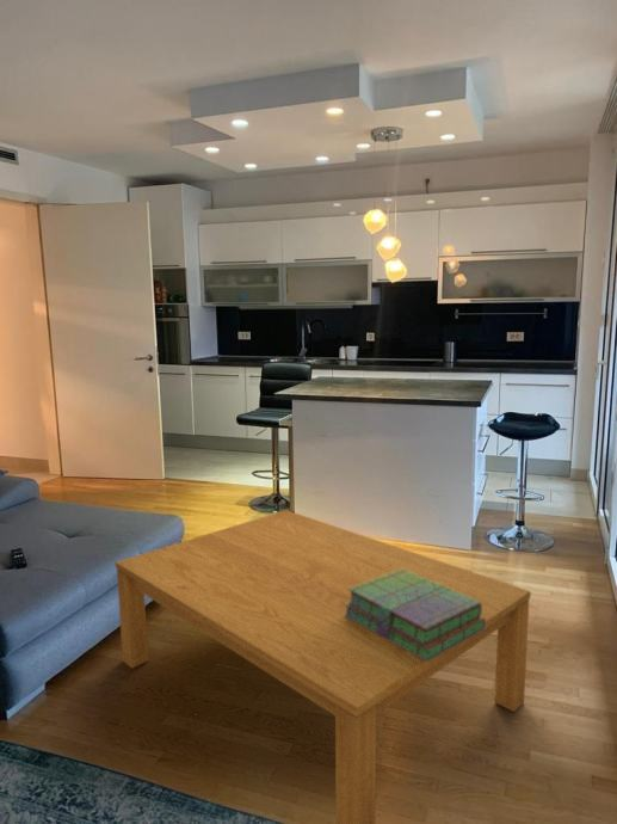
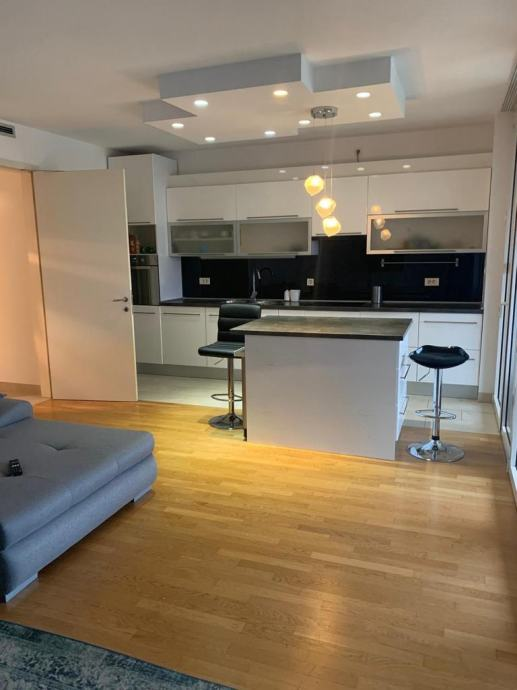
- coffee table [115,509,532,824]
- stack of books [344,568,486,662]
